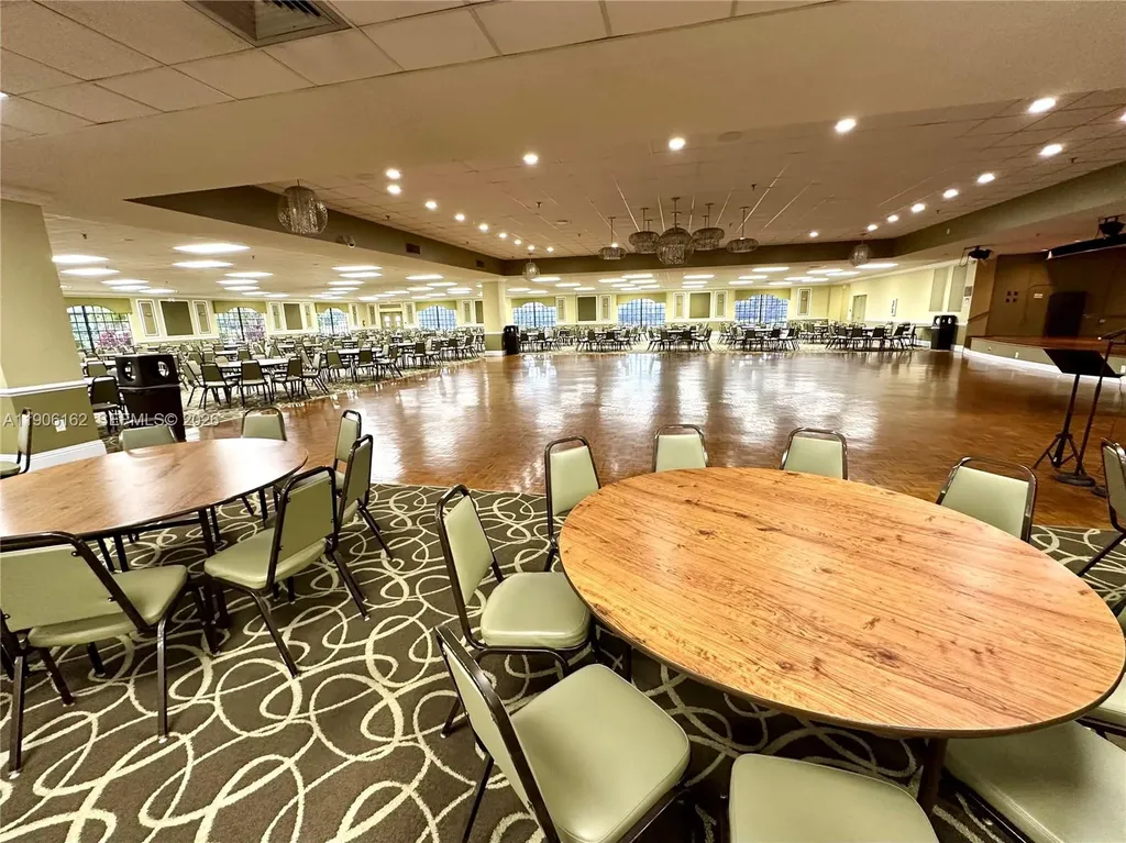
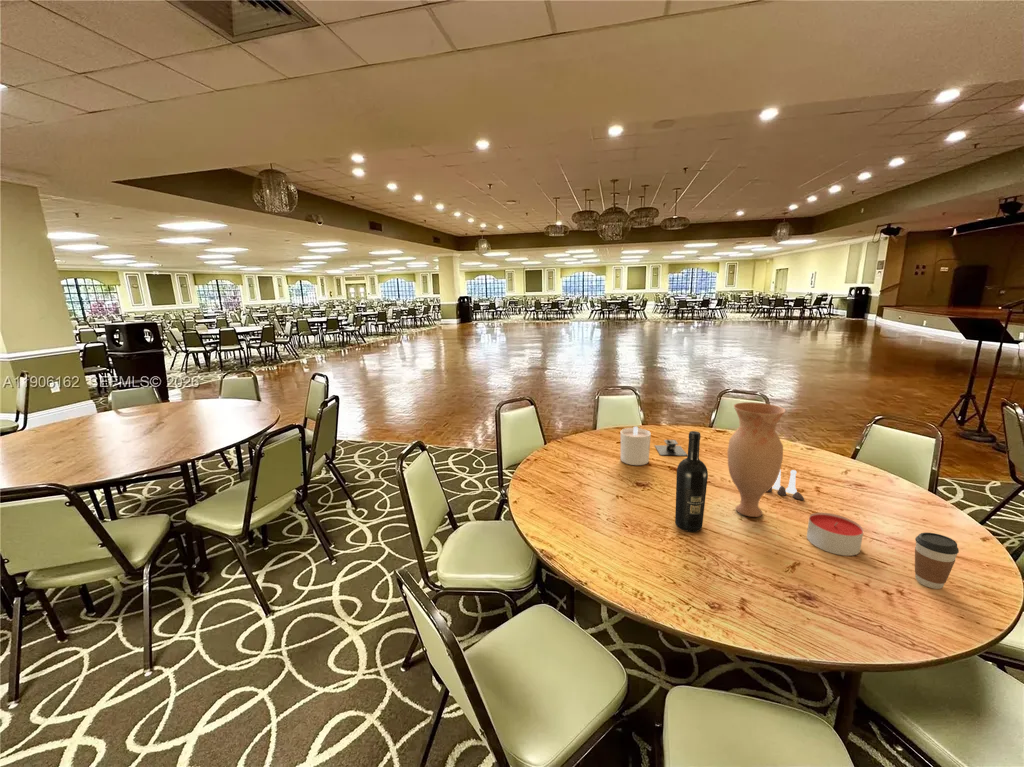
+ vase [727,401,787,518]
+ candle [806,512,864,557]
+ architectural model [653,438,688,456]
+ candle [620,426,652,466]
+ coffee cup [914,532,960,590]
+ salt and pepper shaker set [767,469,805,501]
+ wine bottle [674,430,709,533]
